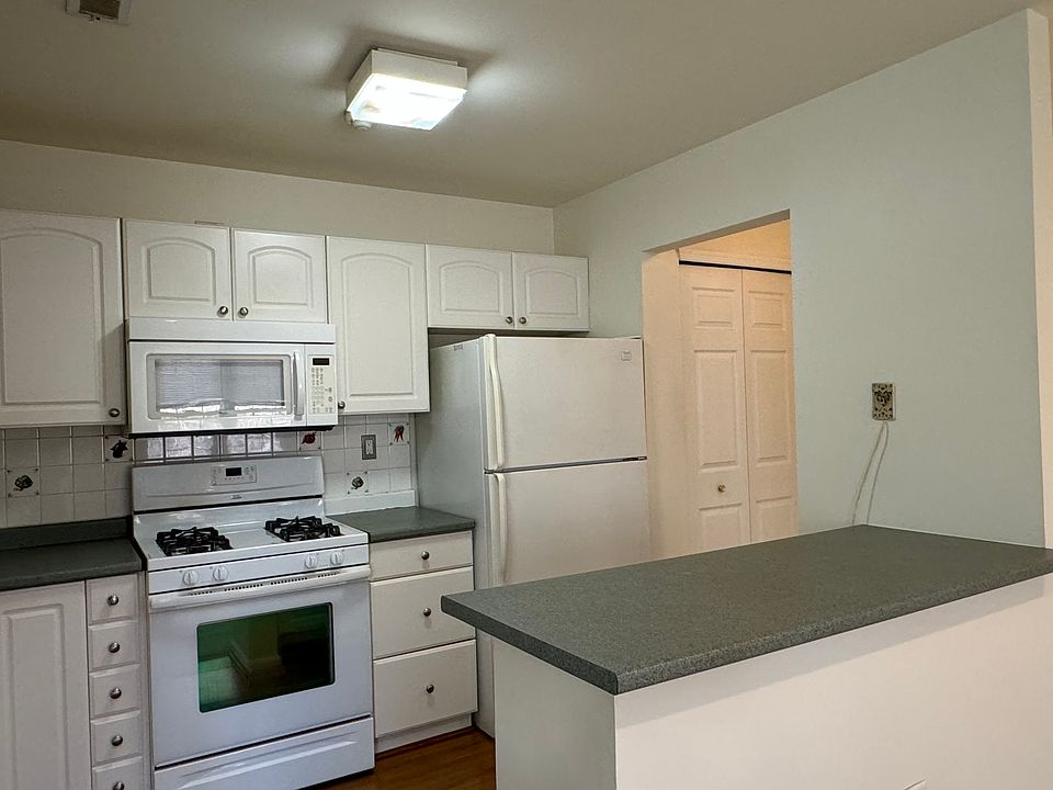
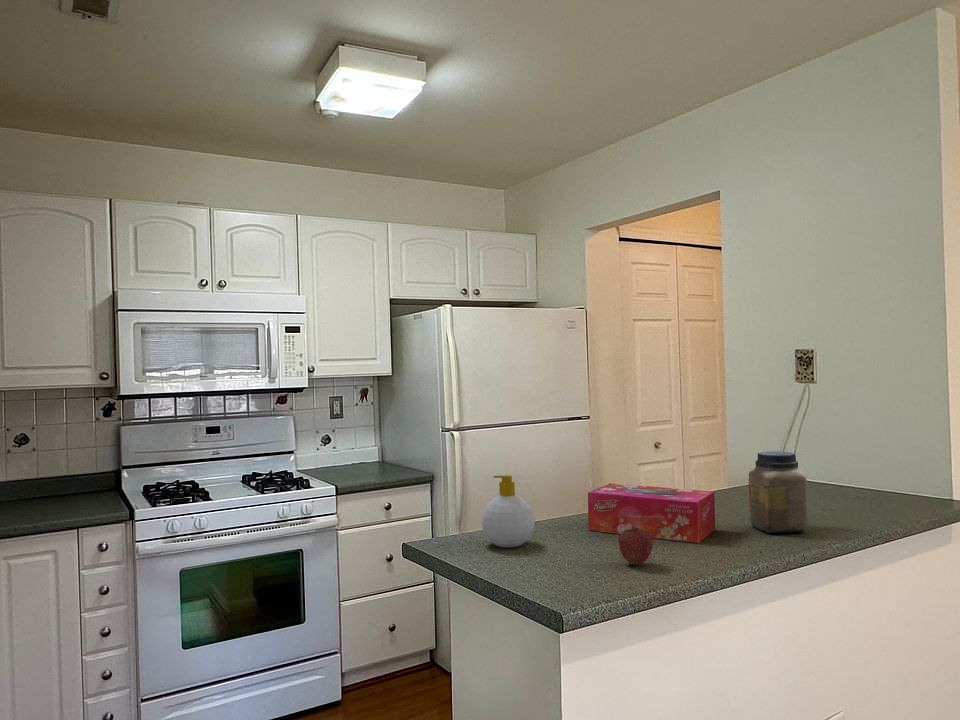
+ soap bottle [481,474,535,548]
+ tissue box [587,482,716,544]
+ jar [747,450,809,534]
+ fruit [618,527,654,565]
